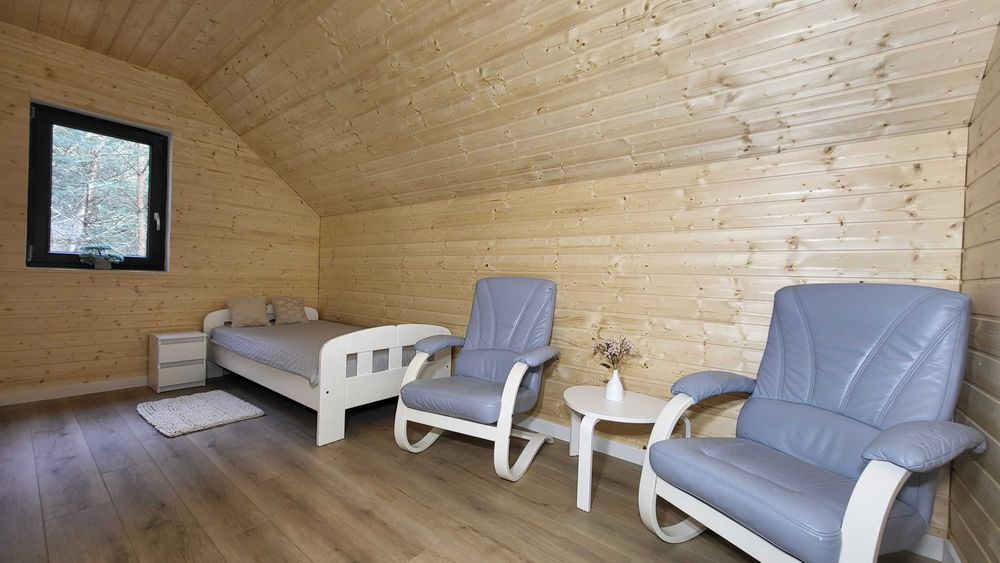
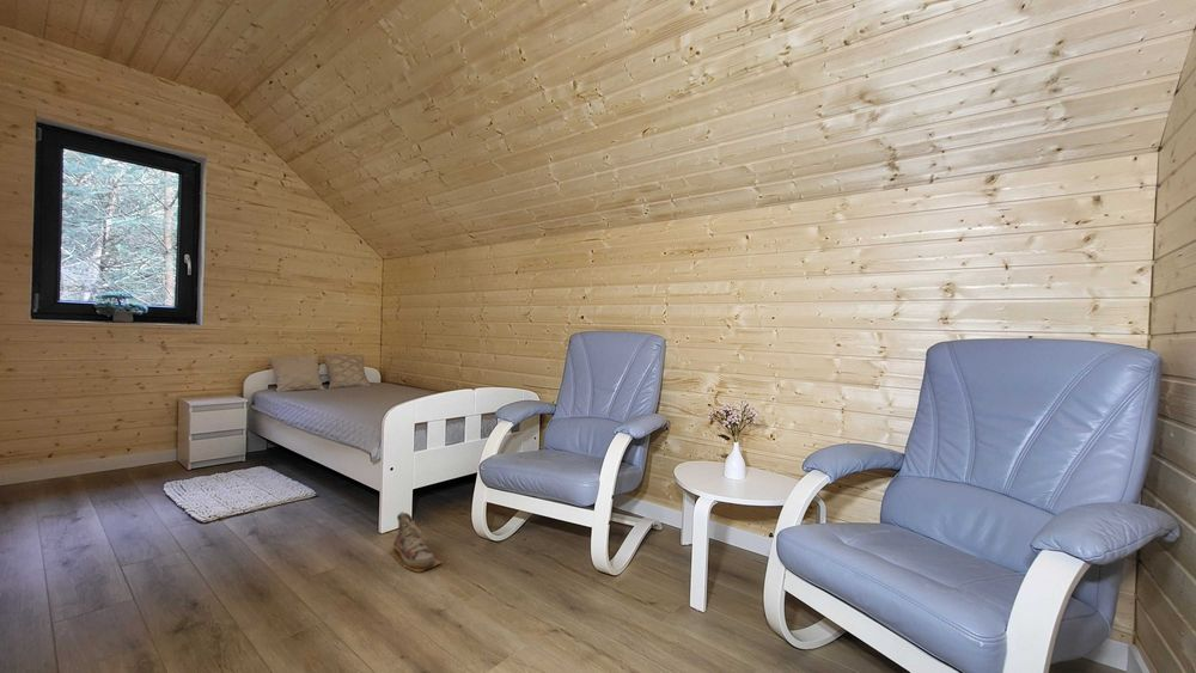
+ shoe [389,510,443,573]
